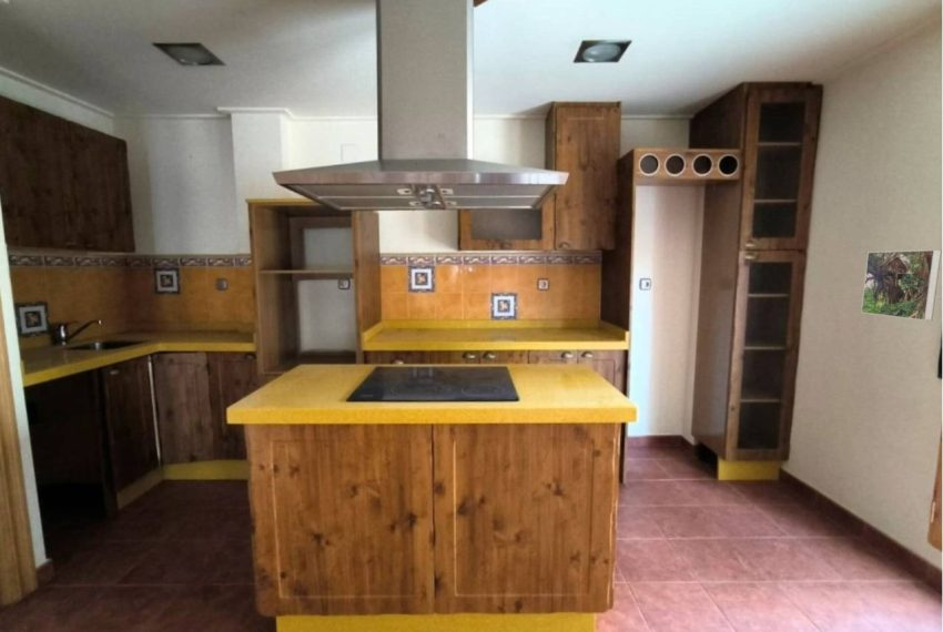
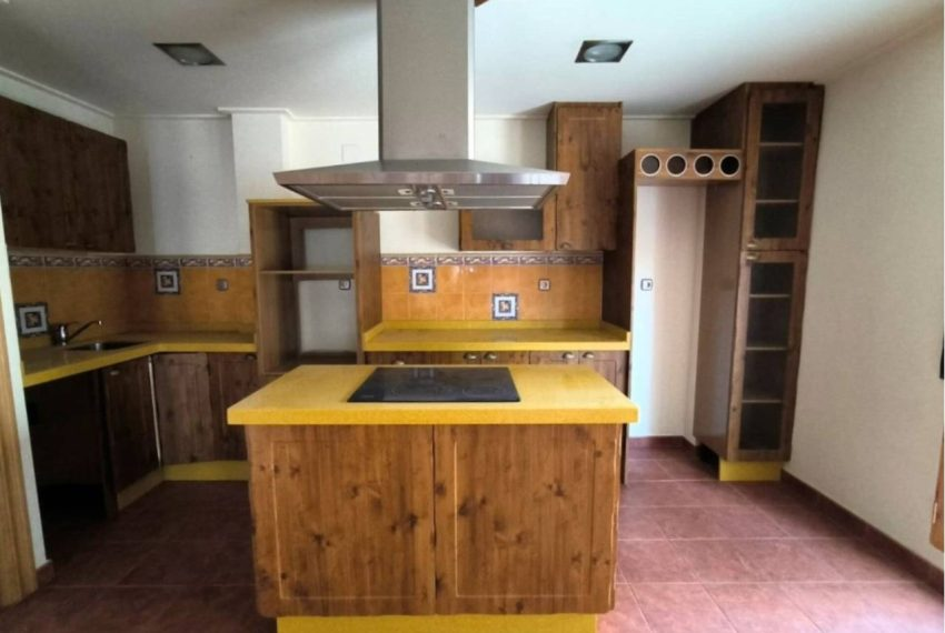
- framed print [860,248,943,322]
